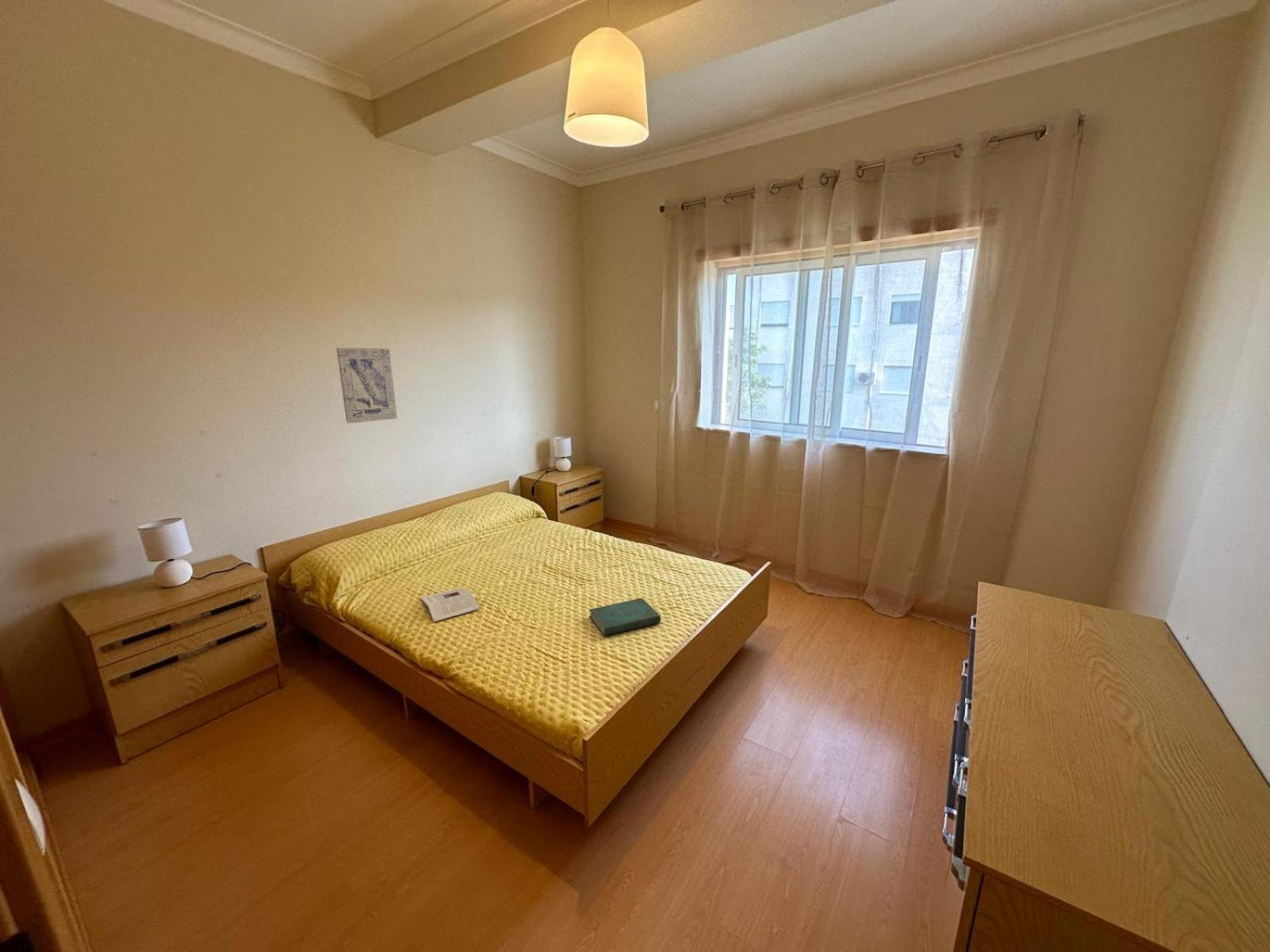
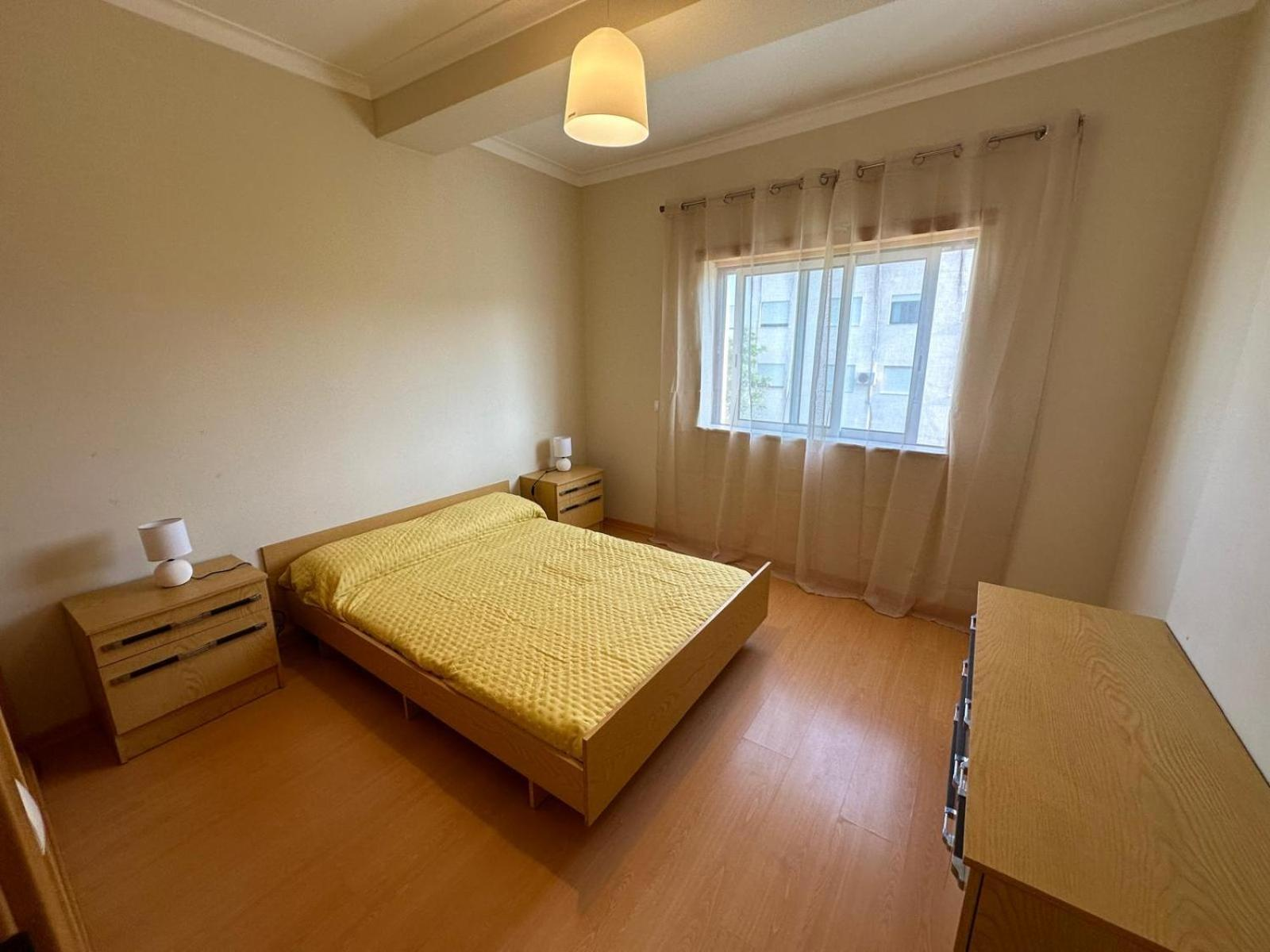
- wall art [336,347,398,424]
- book [588,597,661,637]
- magazine [420,586,479,624]
